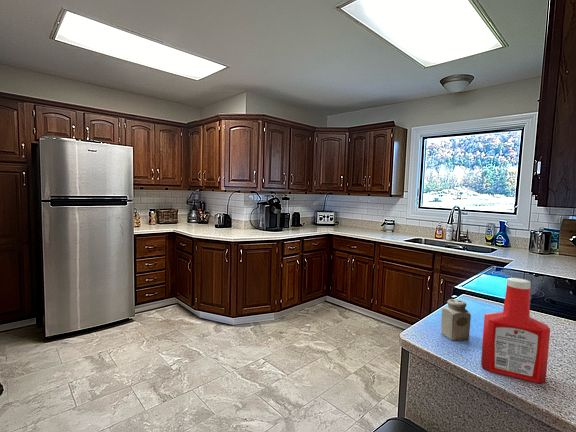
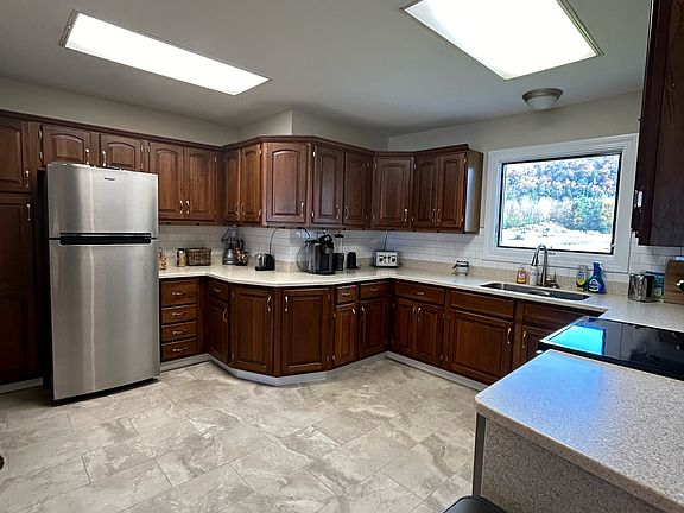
- salt shaker [440,298,472,341]
- soap bottle [480,277,551,385]
